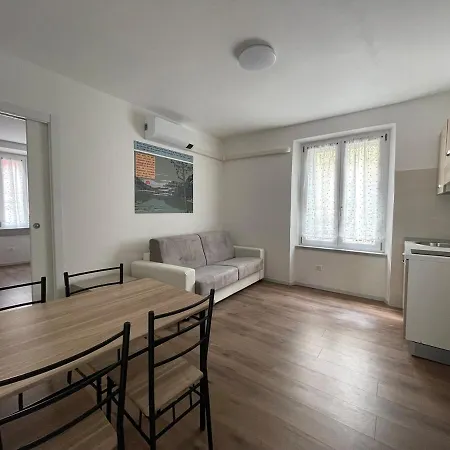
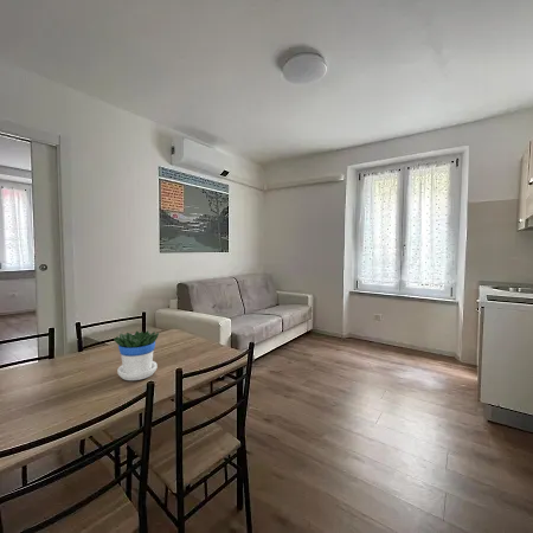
+ flowerpot [113,329,160,381]
